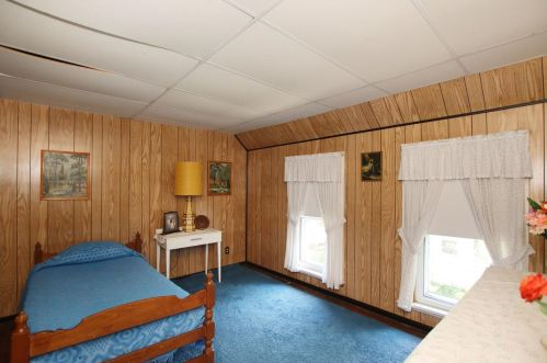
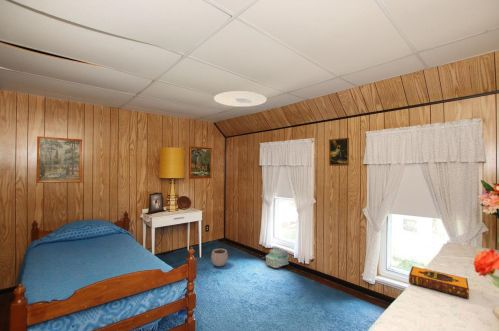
+ hardback book [408,265,470,300]
+ plant pot [210,245,229,267]
+ ceiling light [213,90,268,108]
+ backpack [265,247,290,269]
